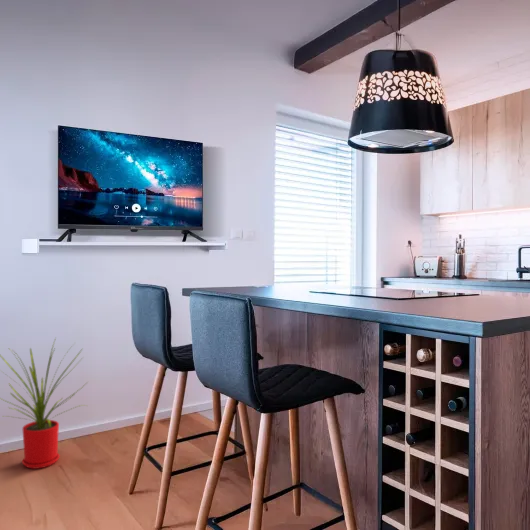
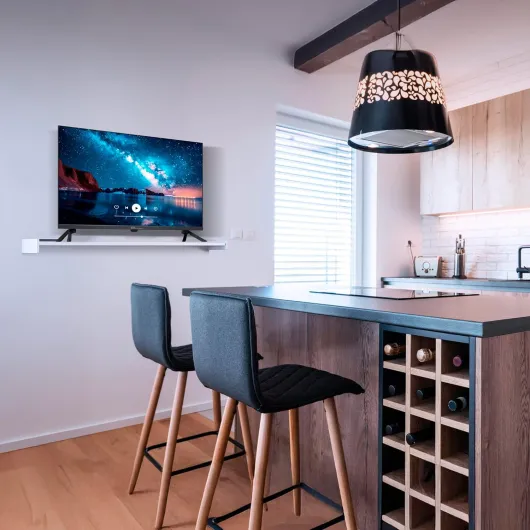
- house plant [0,337,89,470]
